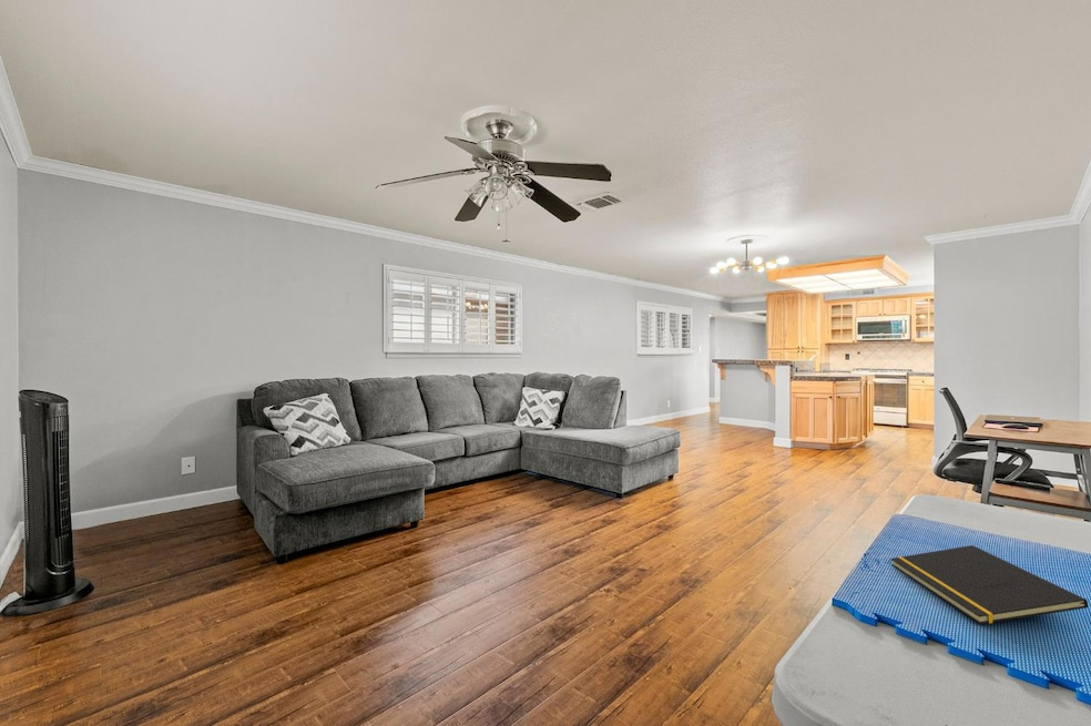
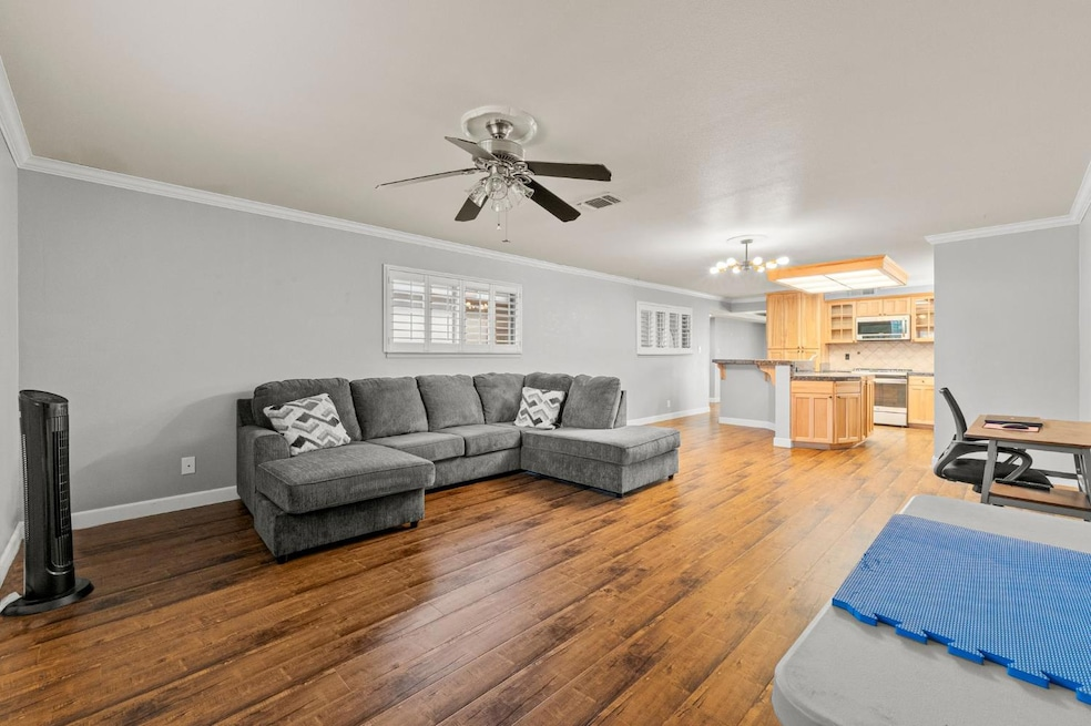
- notepad [890,544,1089,625]
